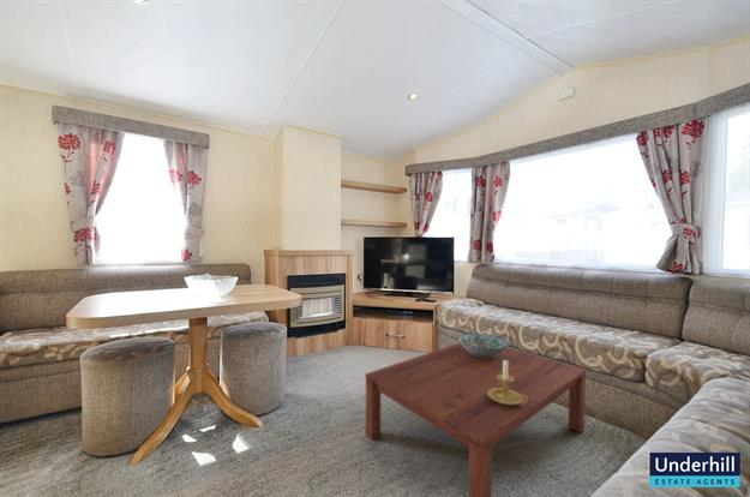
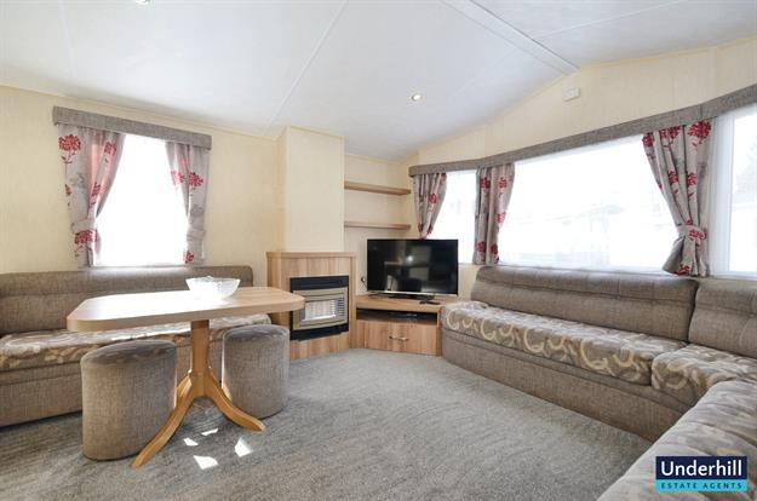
- candle holder [487,360,528,406]
- coffee table [364,342,587,497]
- decorative bowl [457,333,510,358]
